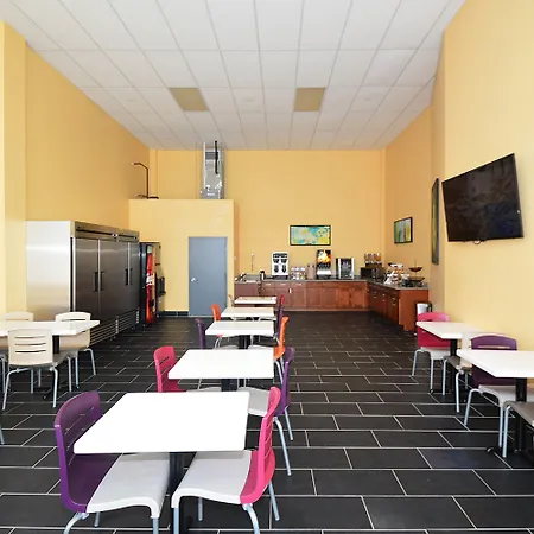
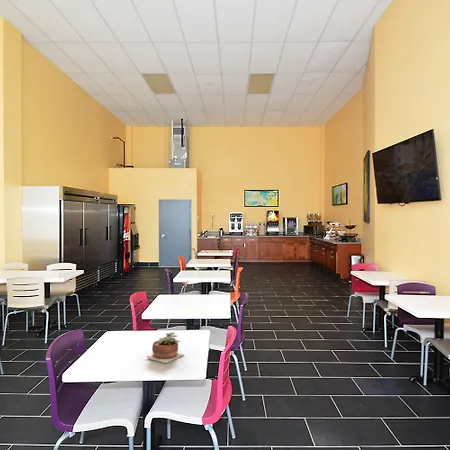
+ succulent plant [146,331,185,364]
